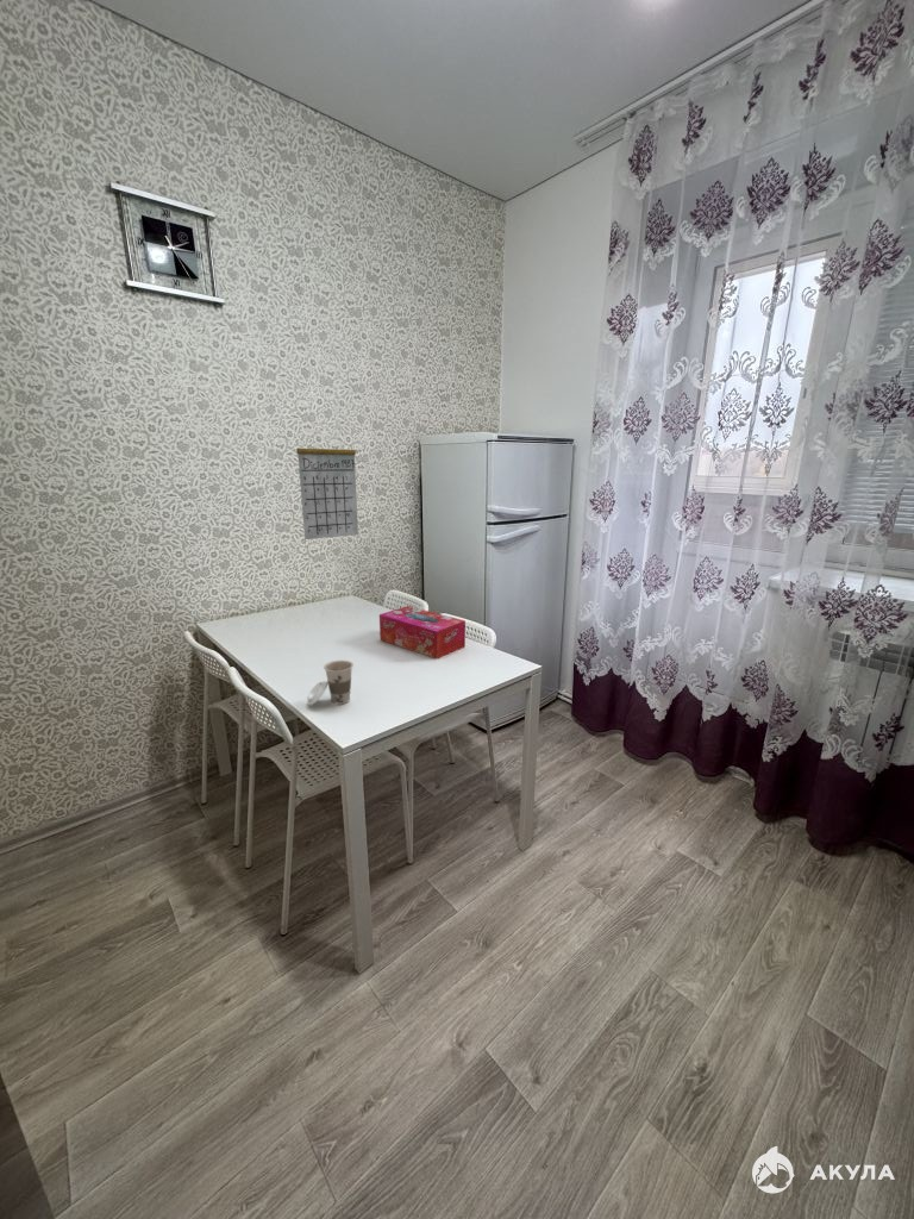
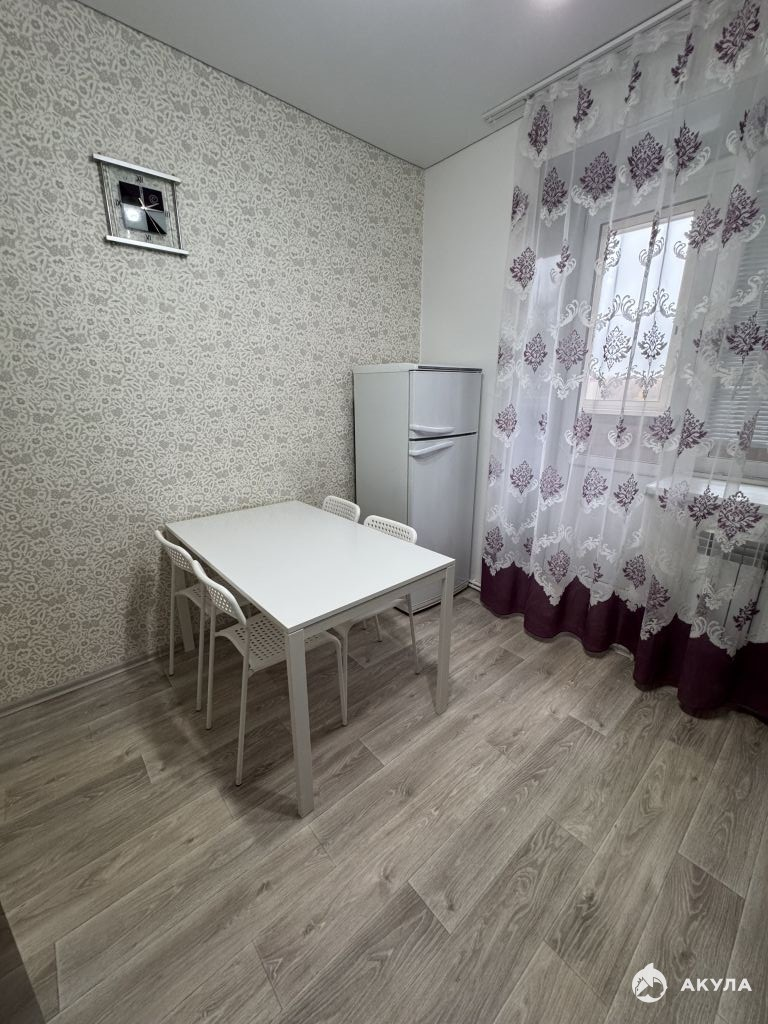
- tissue box [378,605,467,659]
- calendar [295,427,359,540]
- cup [306,659,355,707]
